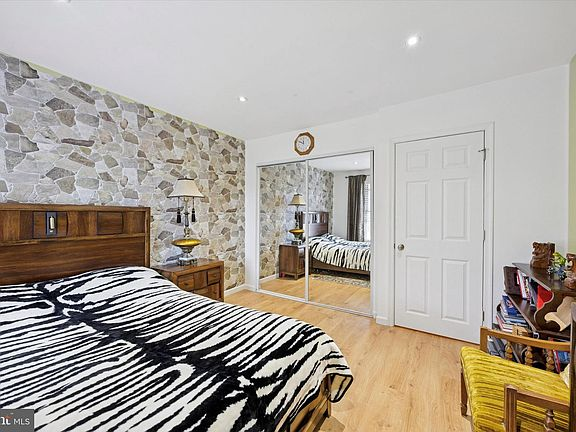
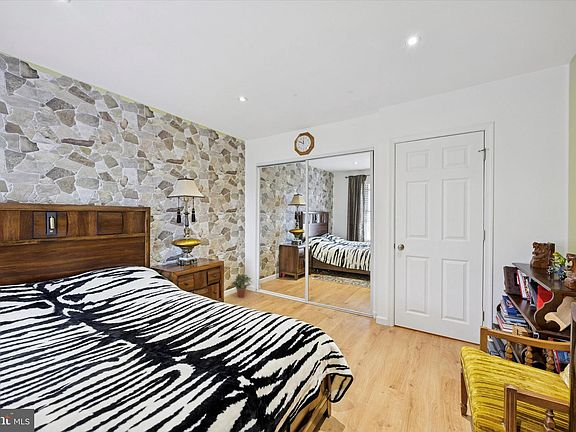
+ potted plant [230,273,254,299]
